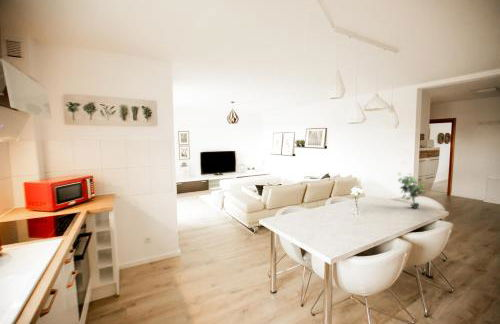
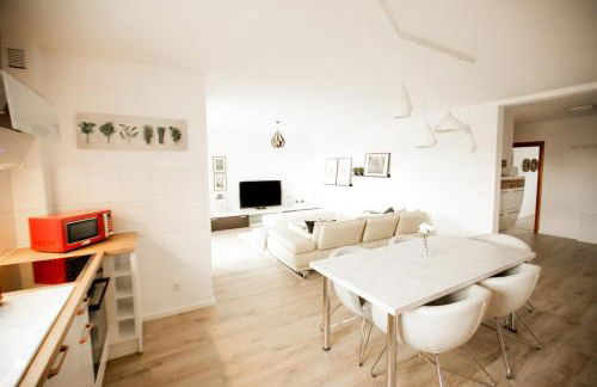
- potted plant [397,172,426,209]
